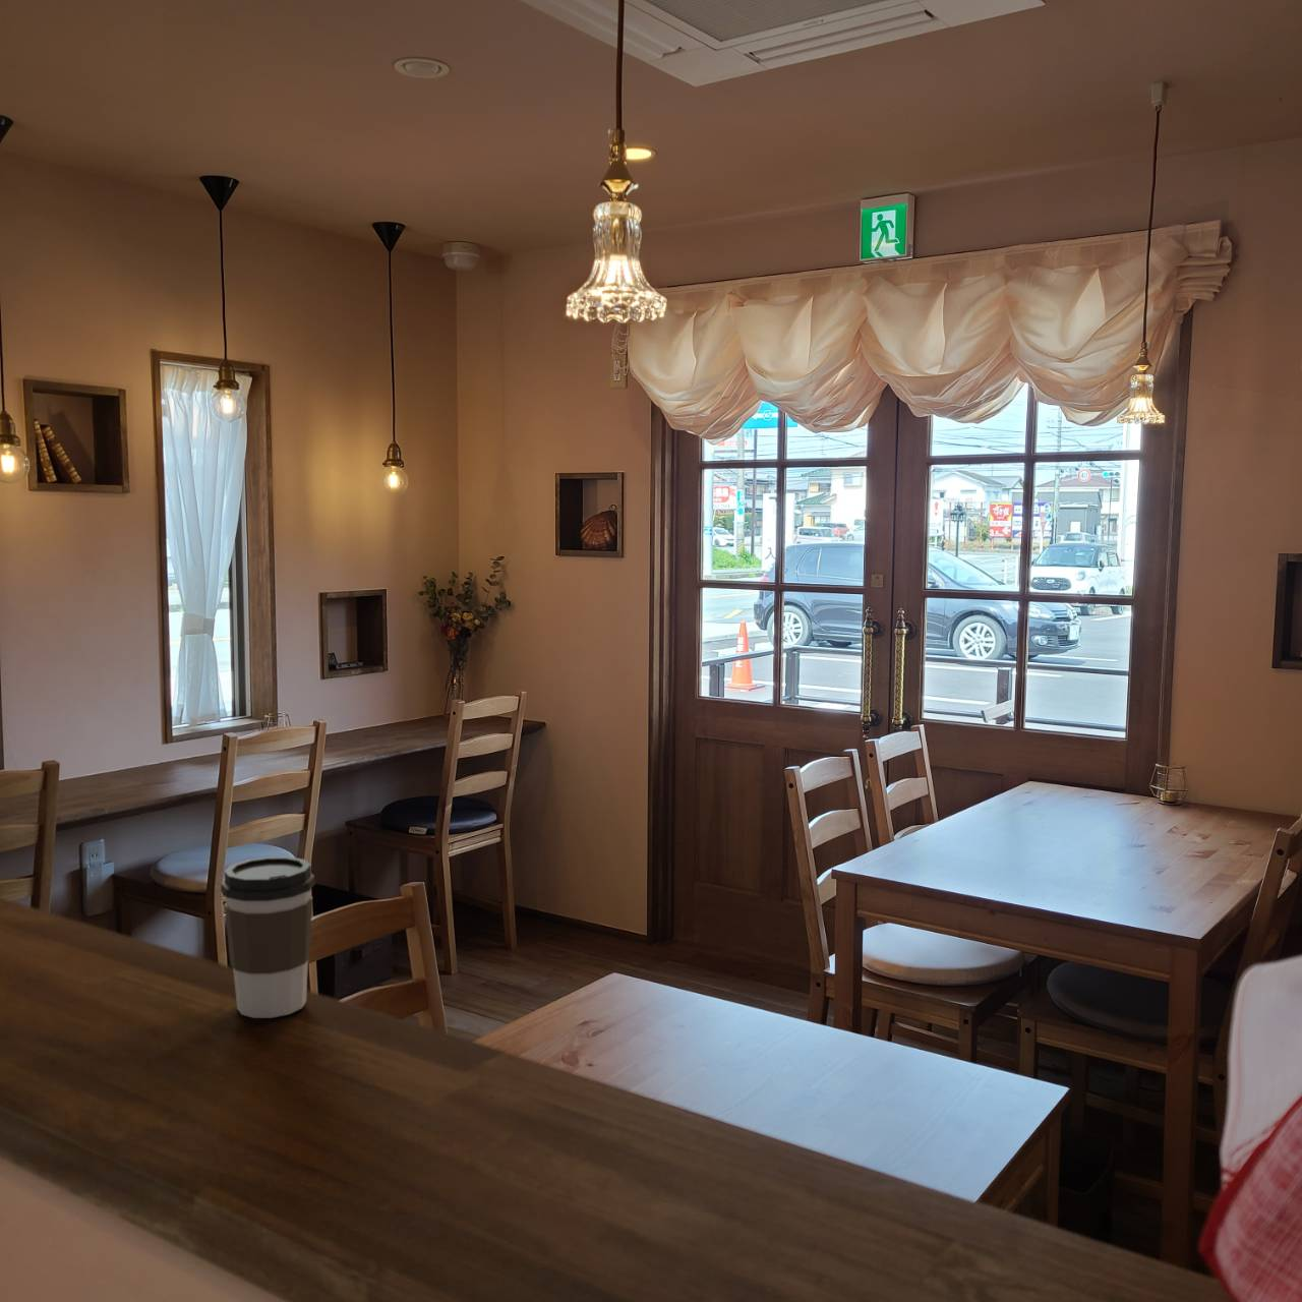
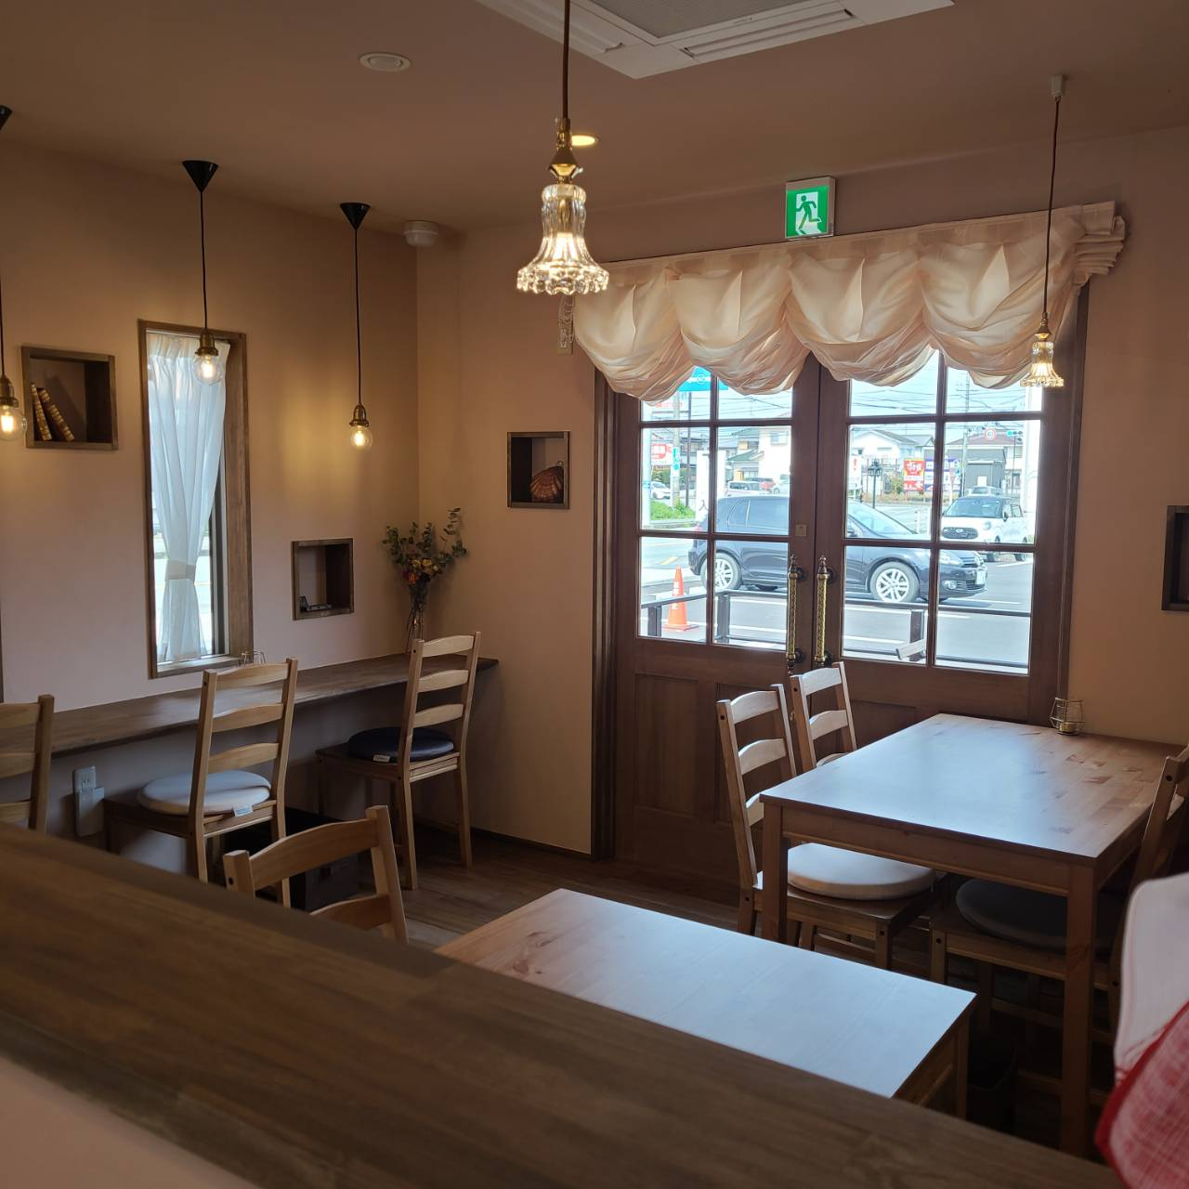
- coffee cup [219,855,316,1019]
